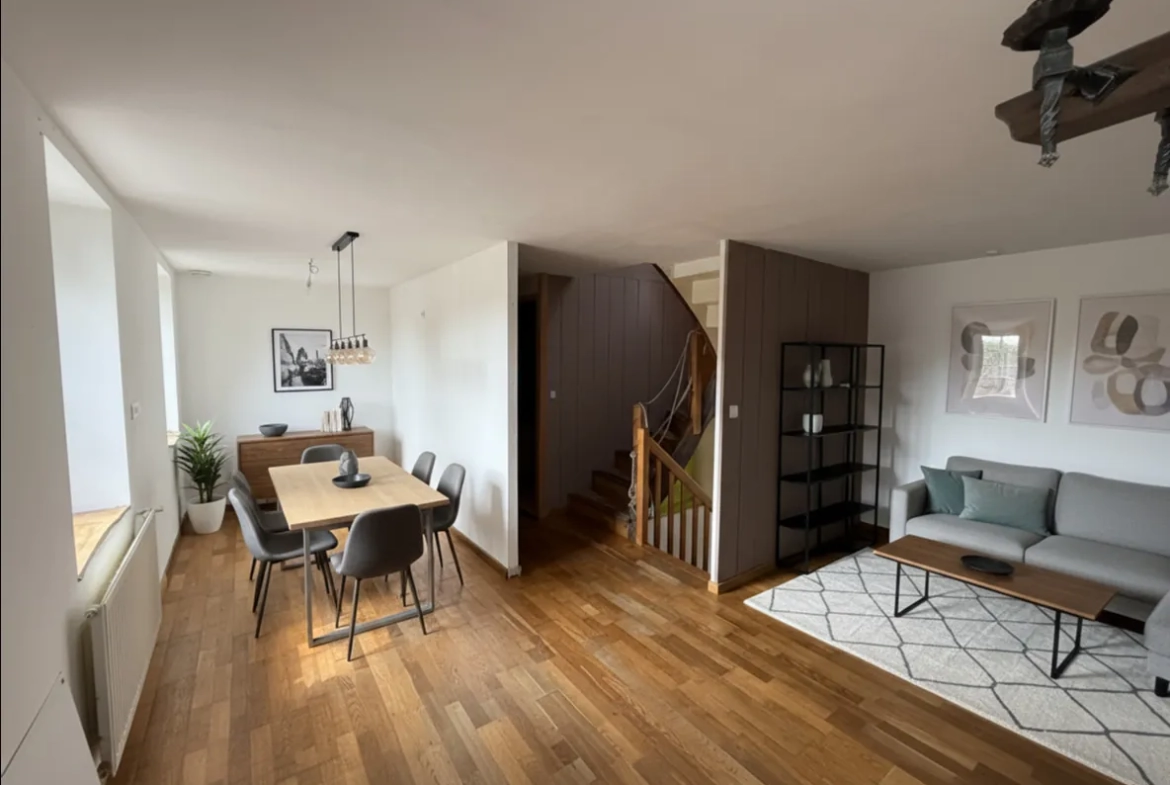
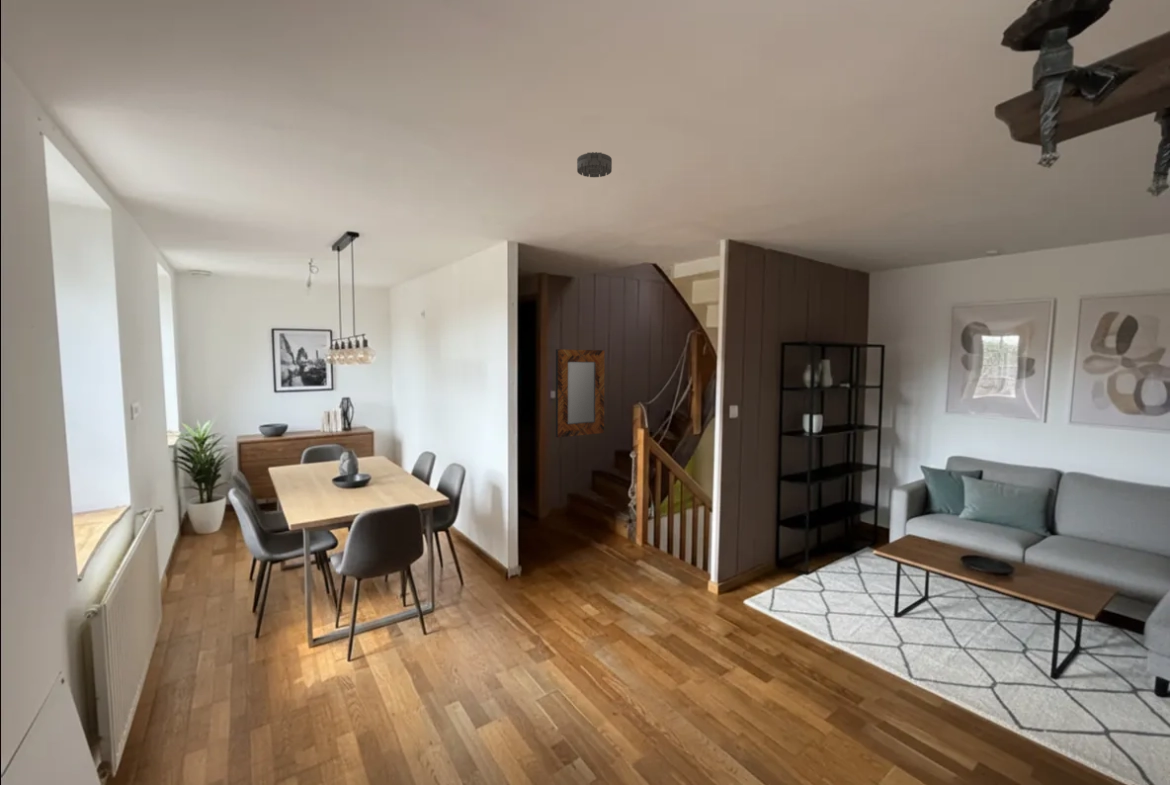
+ home mirror [555,348,606,438]
+ smoke detector [576,151,613,178]
